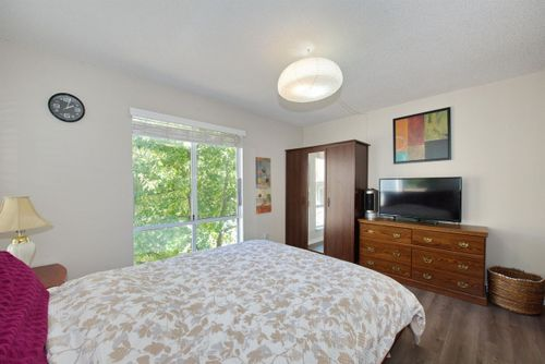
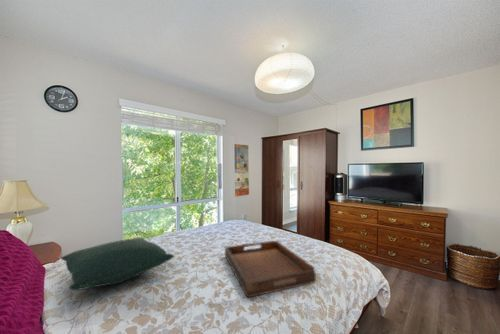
+ serving tray [224,240,317,299]
+ pillow [60,237,175,291]
